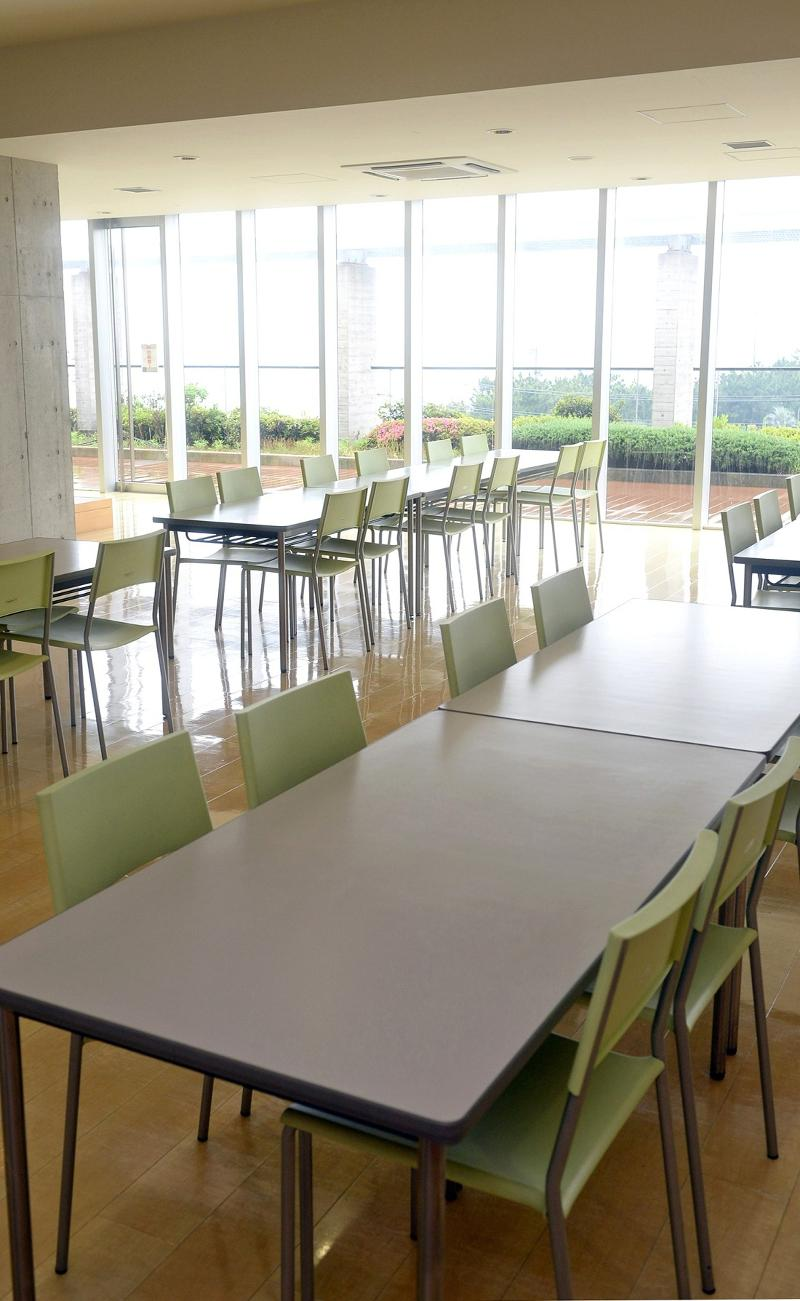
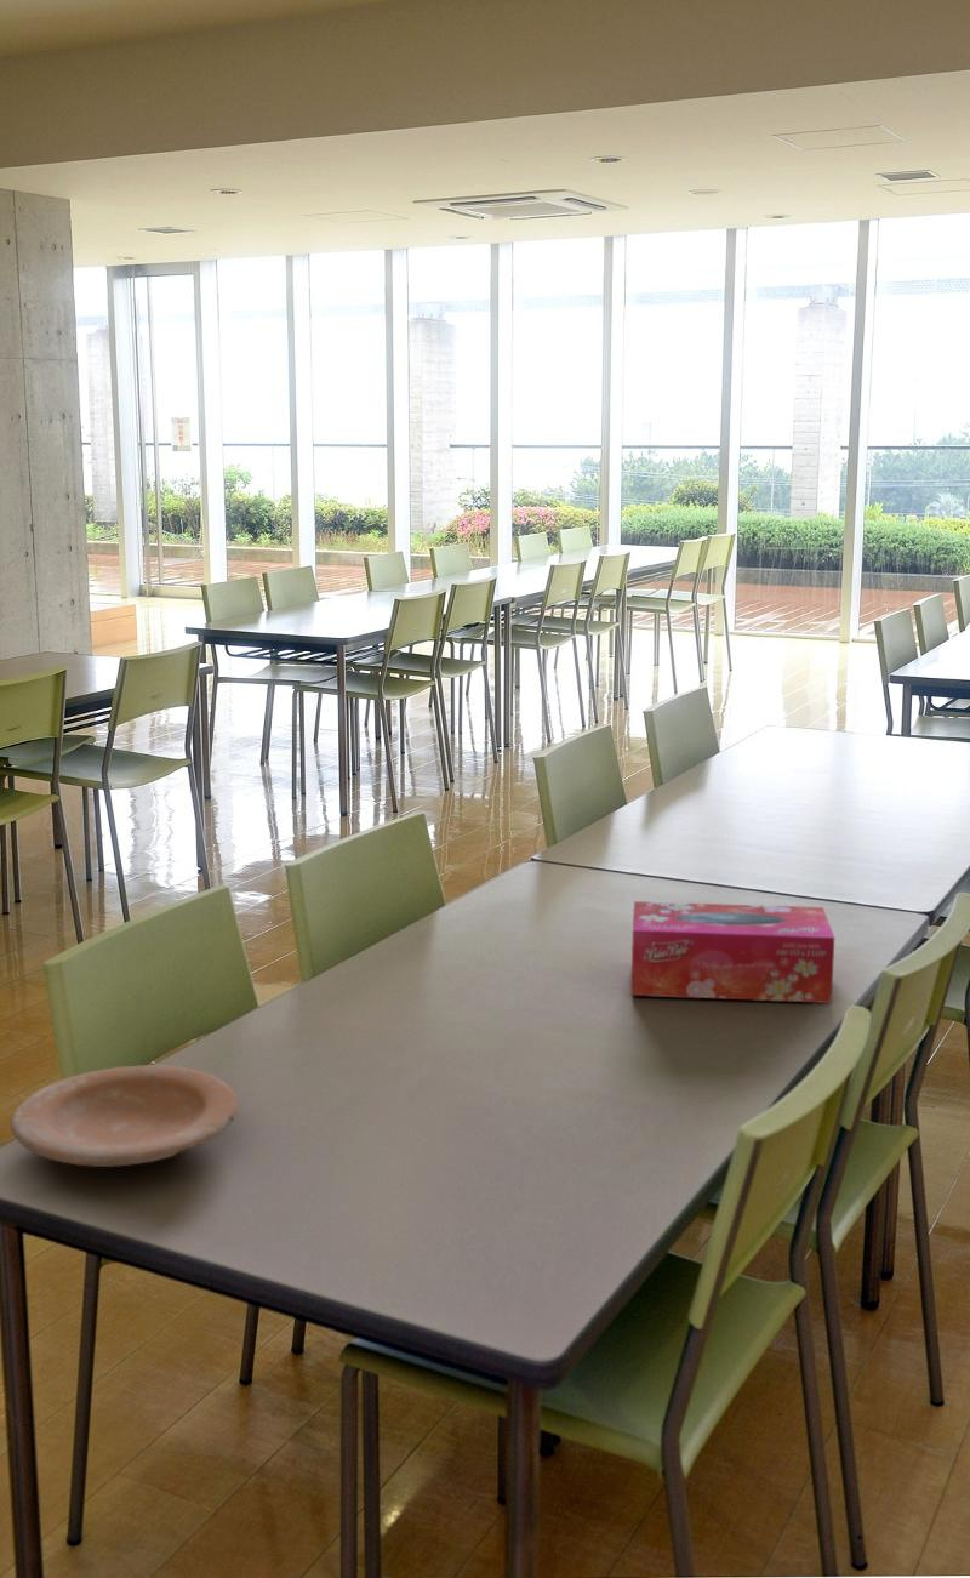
+ plate [10,1064,239,1168]
+ tissue box [630,900,835,1004]
